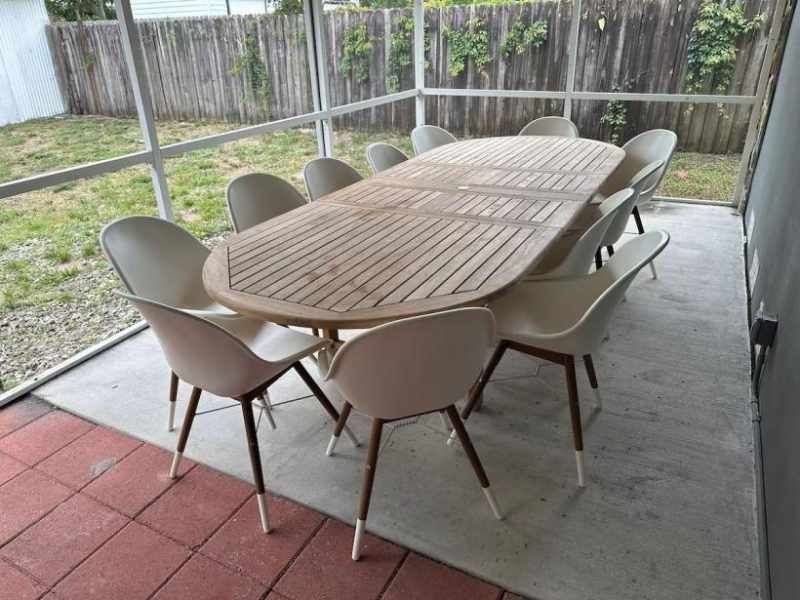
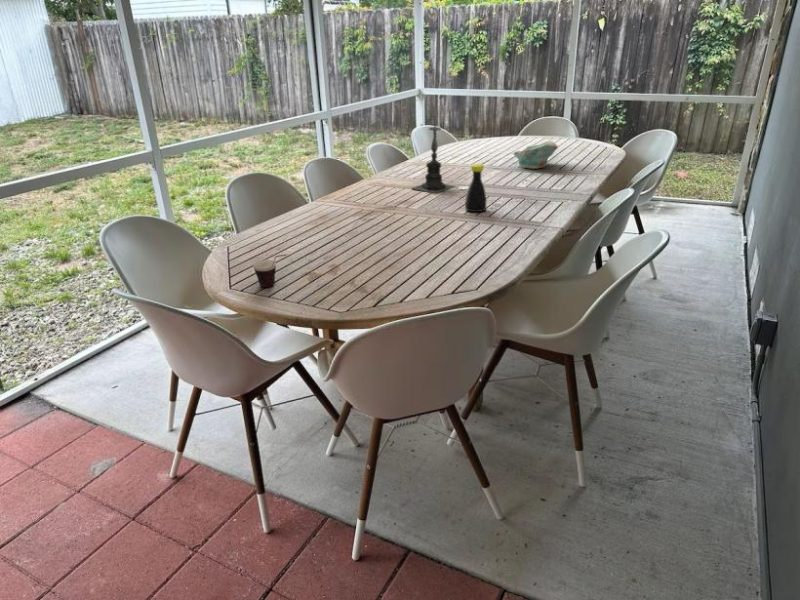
+ cup [252,253,288,288]
+ candle holder [410,124,456,194]
+ bottle [464,163,487,213]
+ bowl [512,141,559,170]
